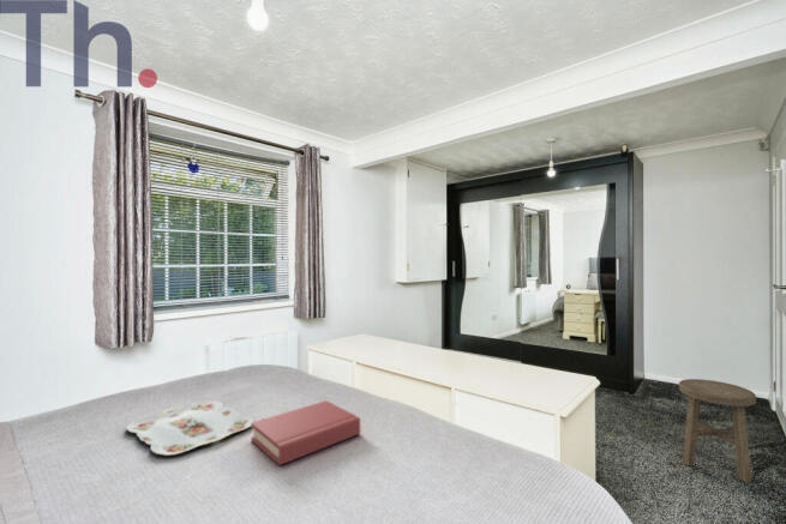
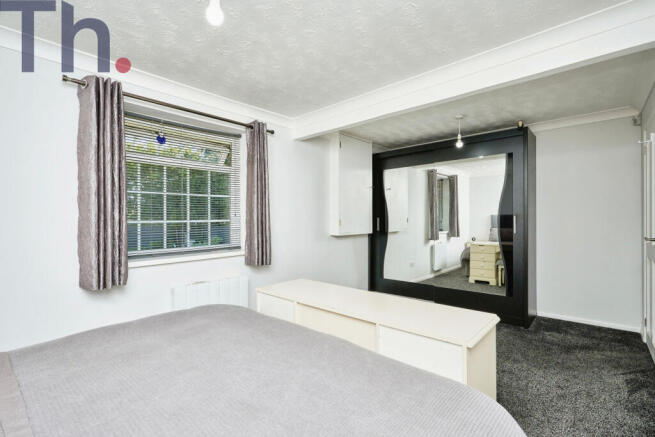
- stool [678,378,757,483]
- serving tray [125,399,254,457]
- hardback book [250,399,361,466]
